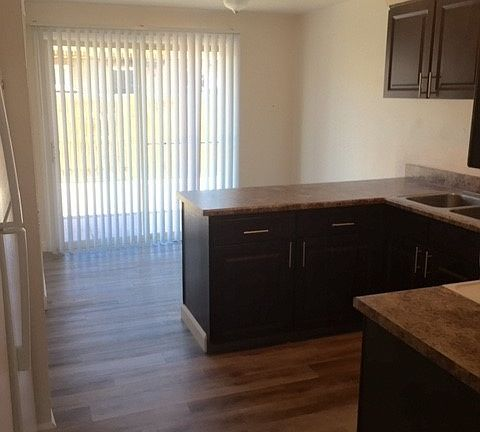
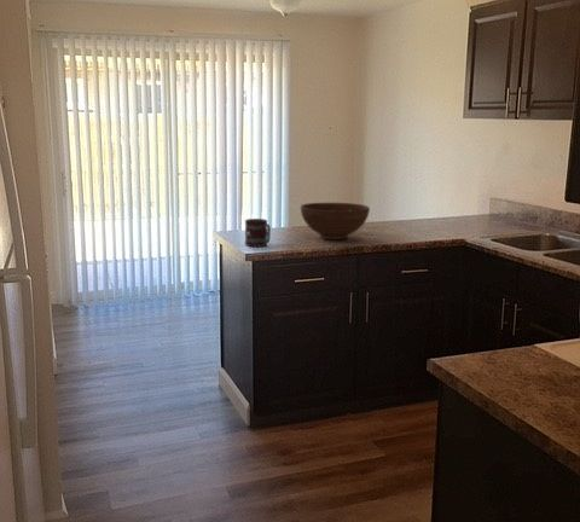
+ fruit bowl [300,202,371,240]
+ mug [244,218,272,248]
